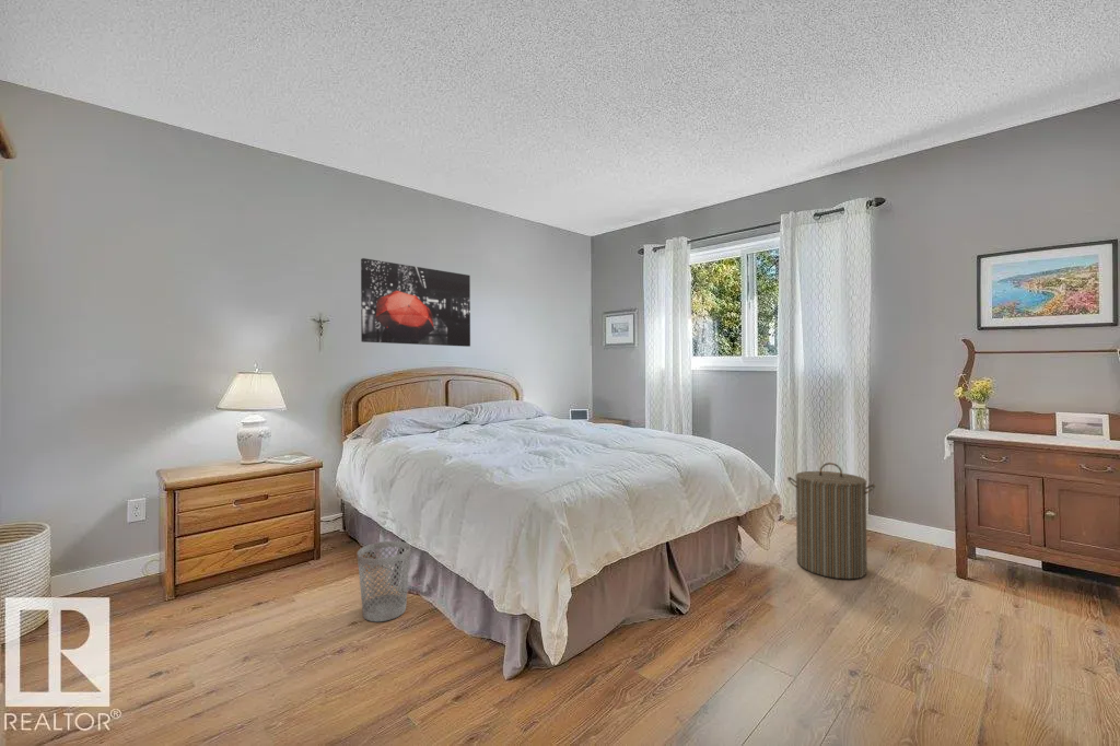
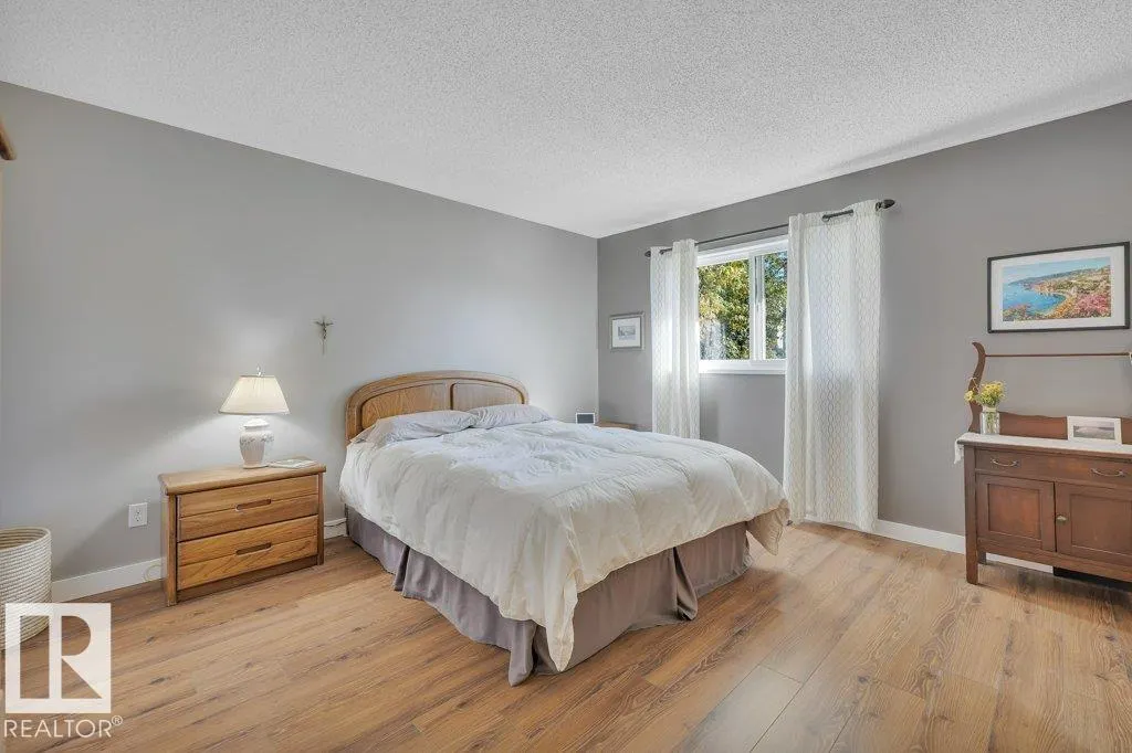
- wall art [360,257,471,348]
- wastebasket [357,540,411,622]
- laundry hamper [786,462,876,580]
